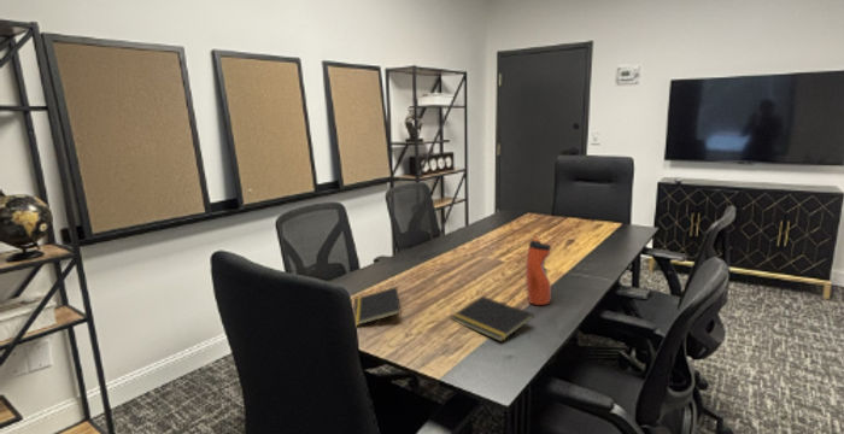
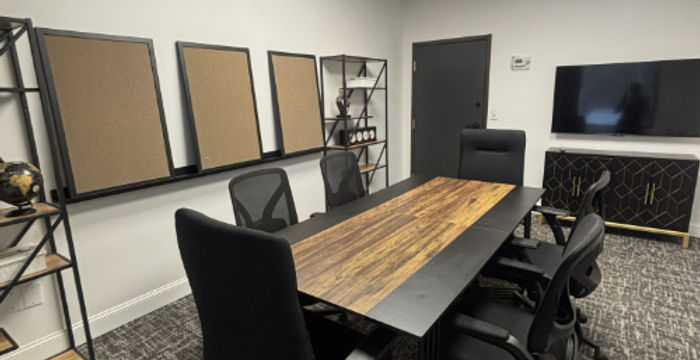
- notepad [352,286,402,327]
- notepad [450,295,535,342]
- water bottle [524,236,552,306]
